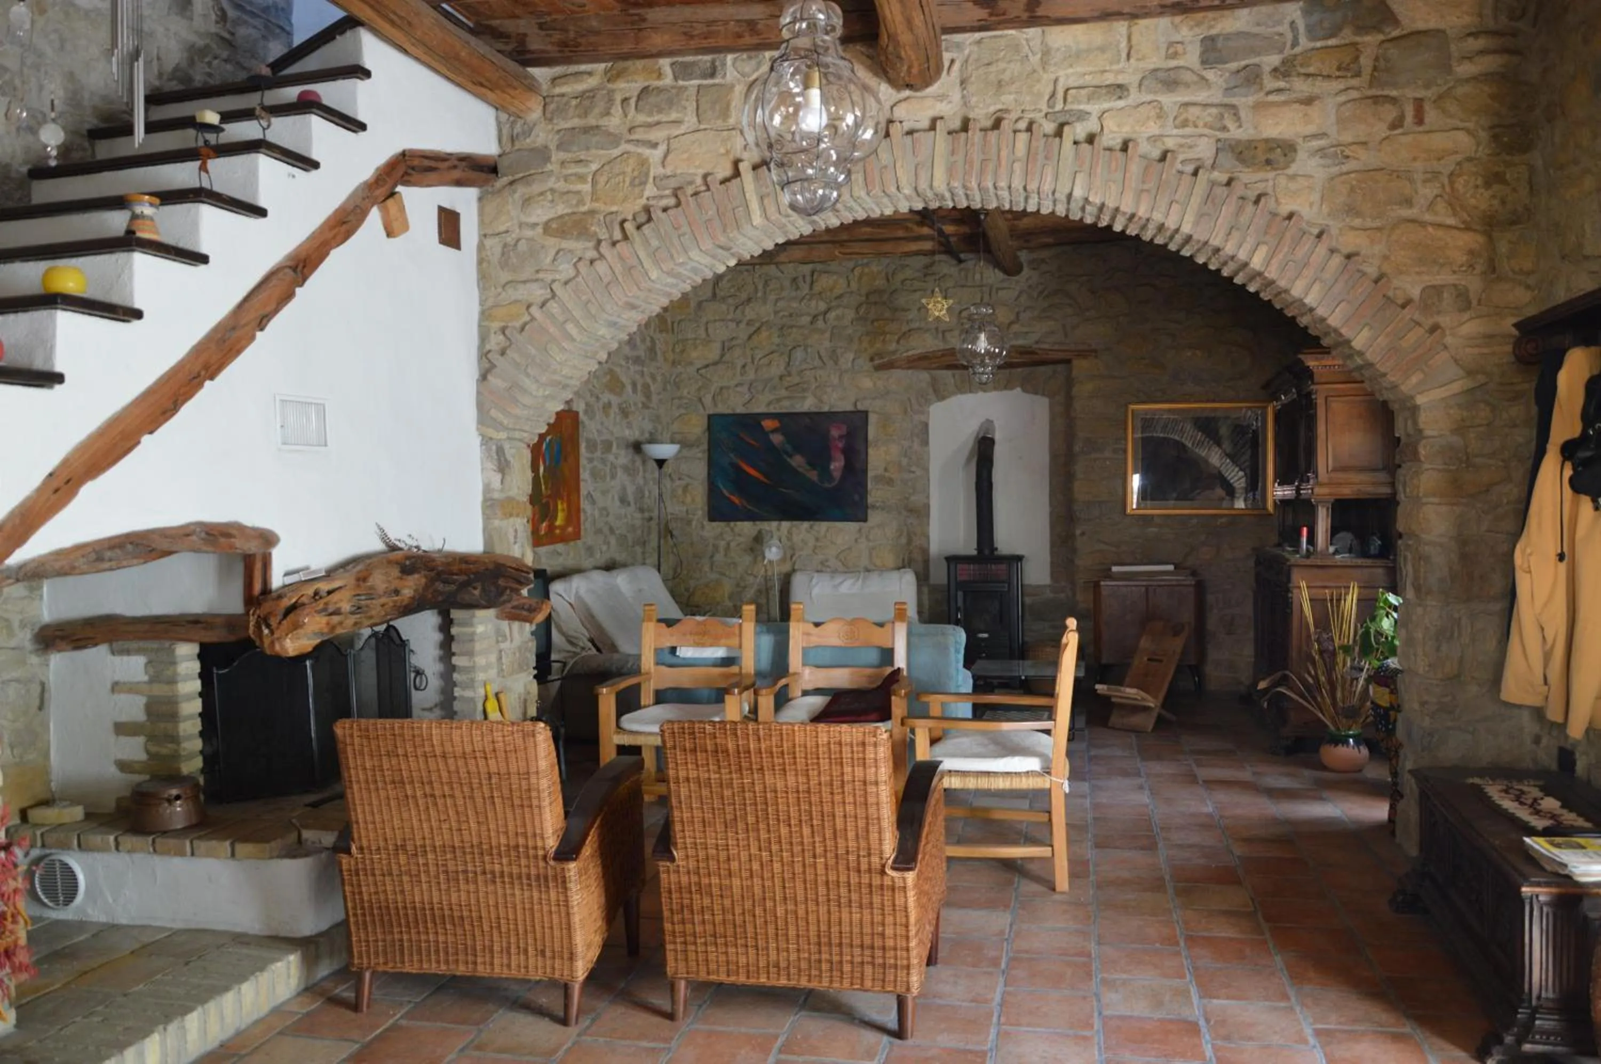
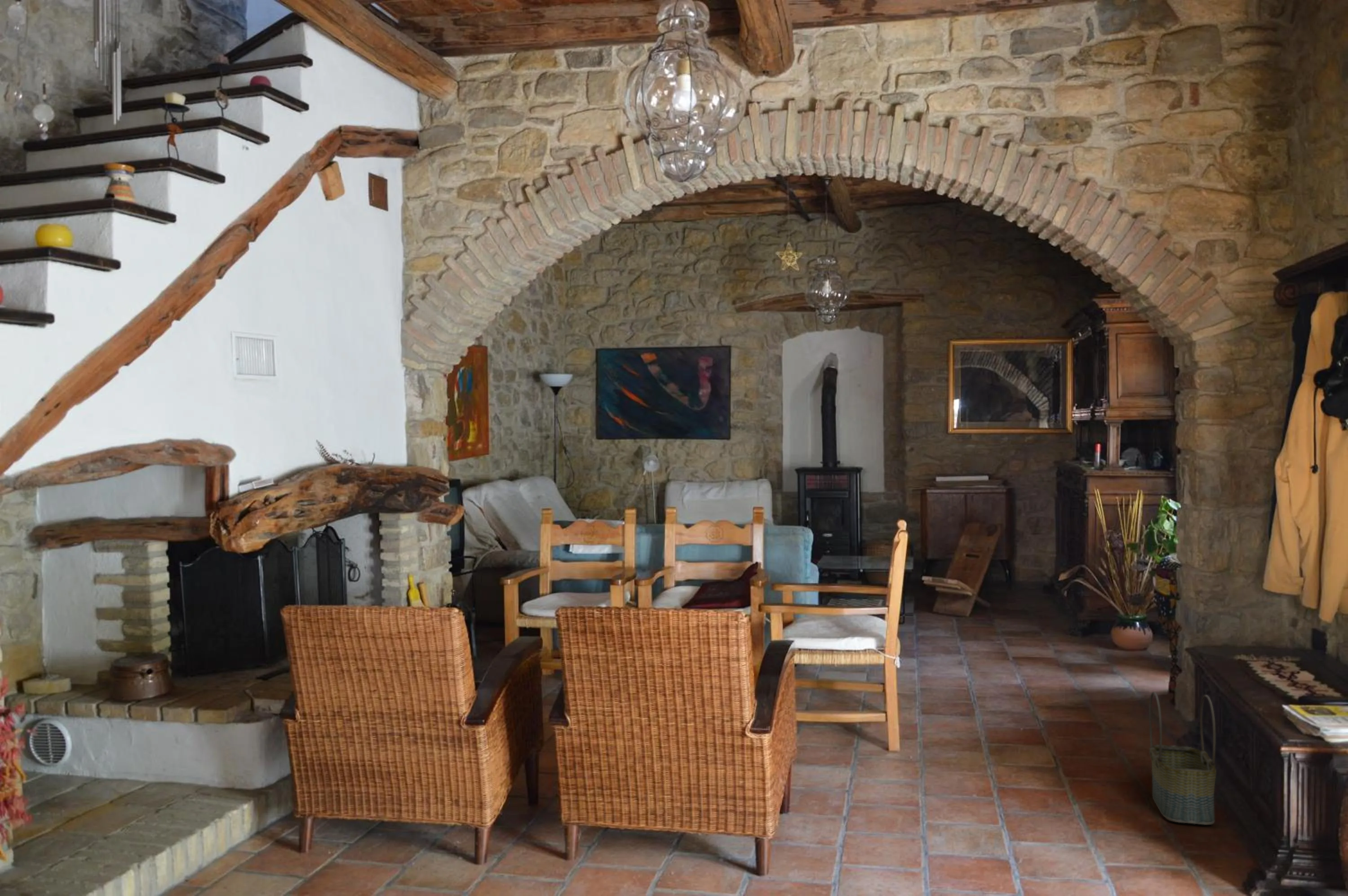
+ basket [1148,692,1217,825]
